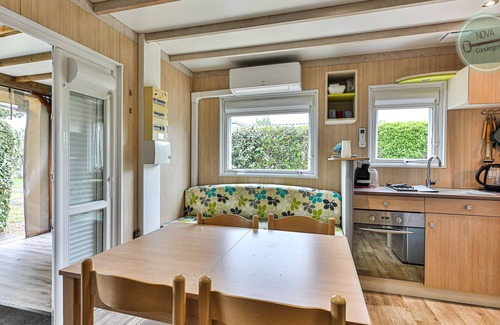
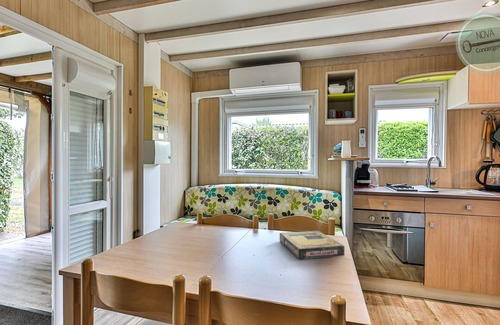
+ video game box [279,230,345,260]
